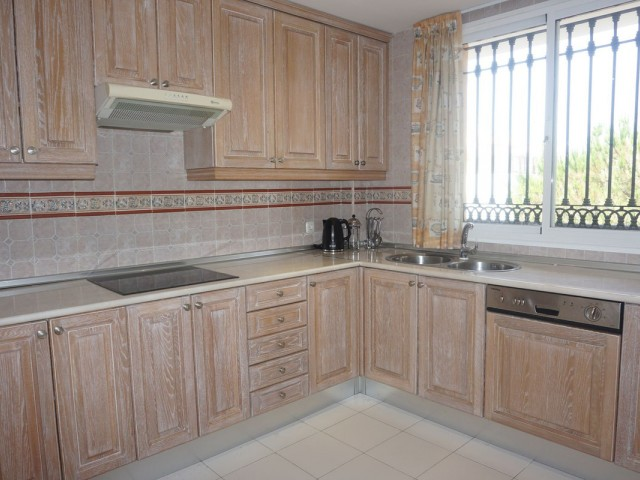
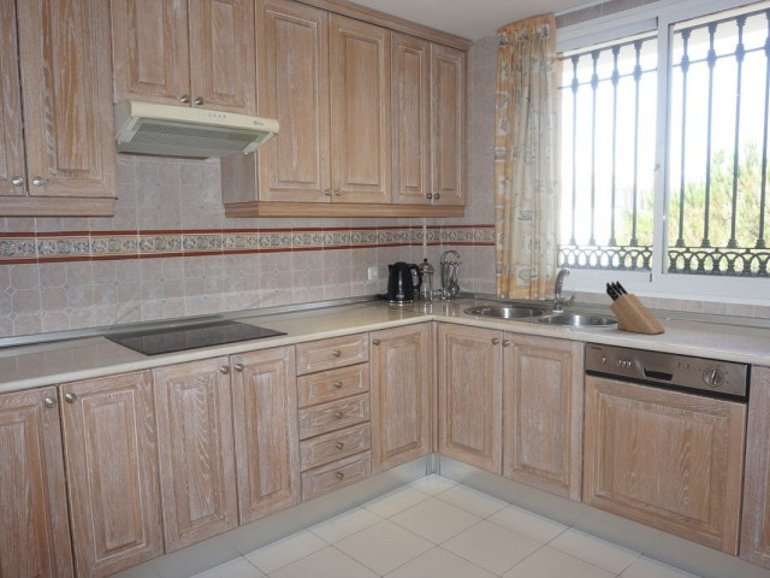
+ knife block [605,279,667,336]
